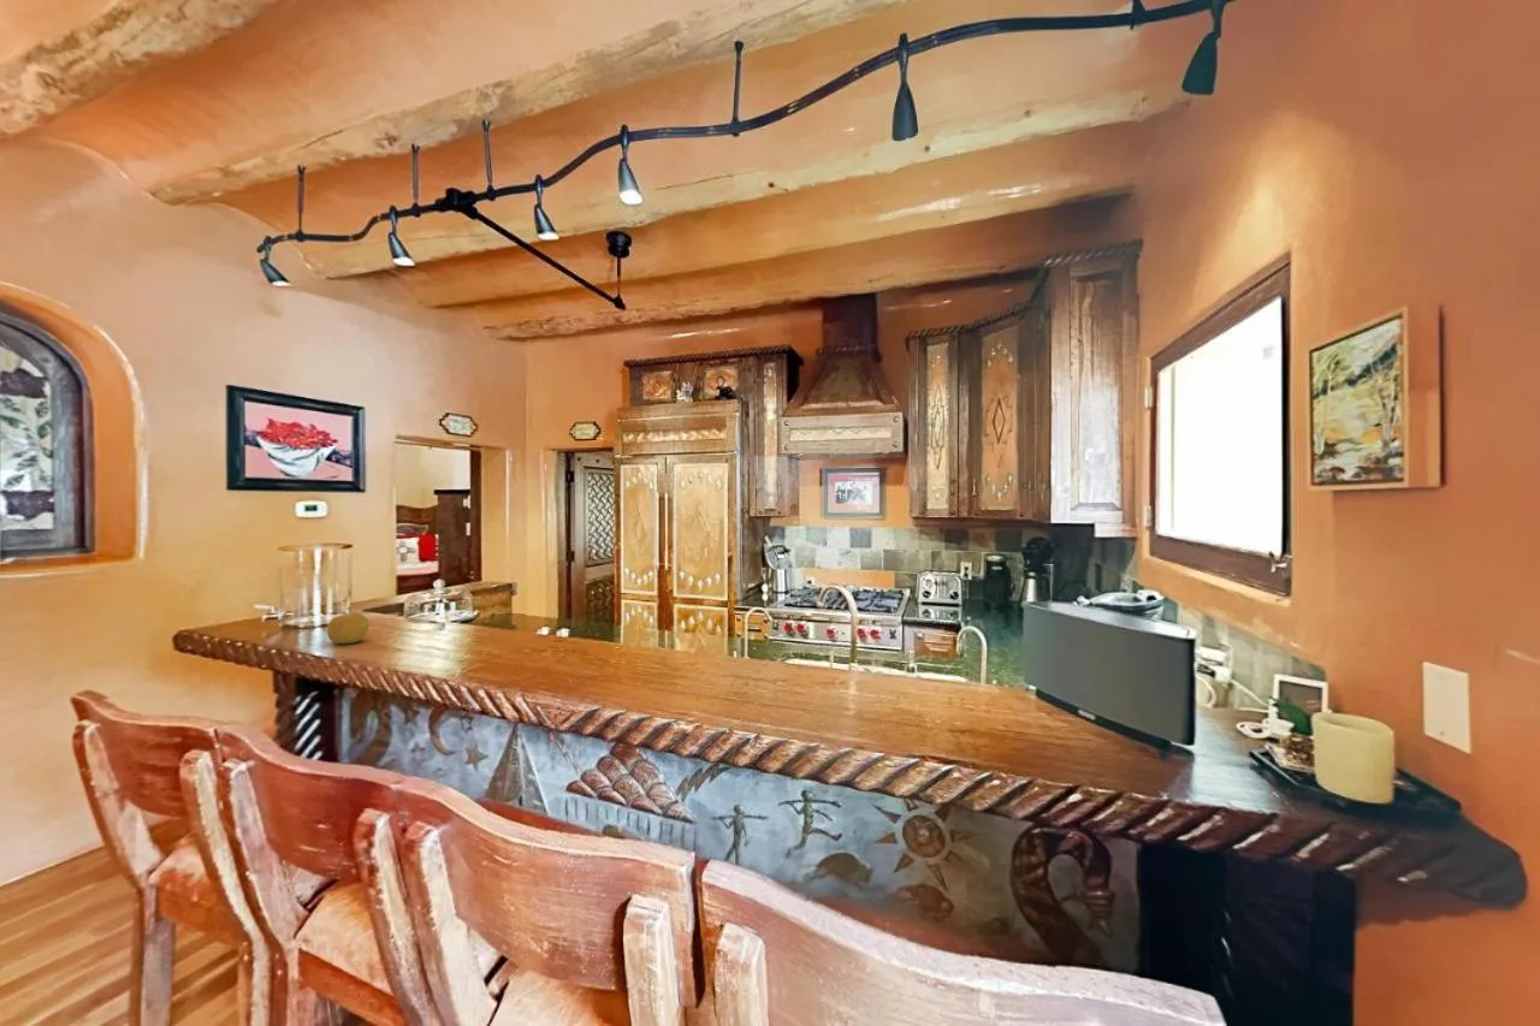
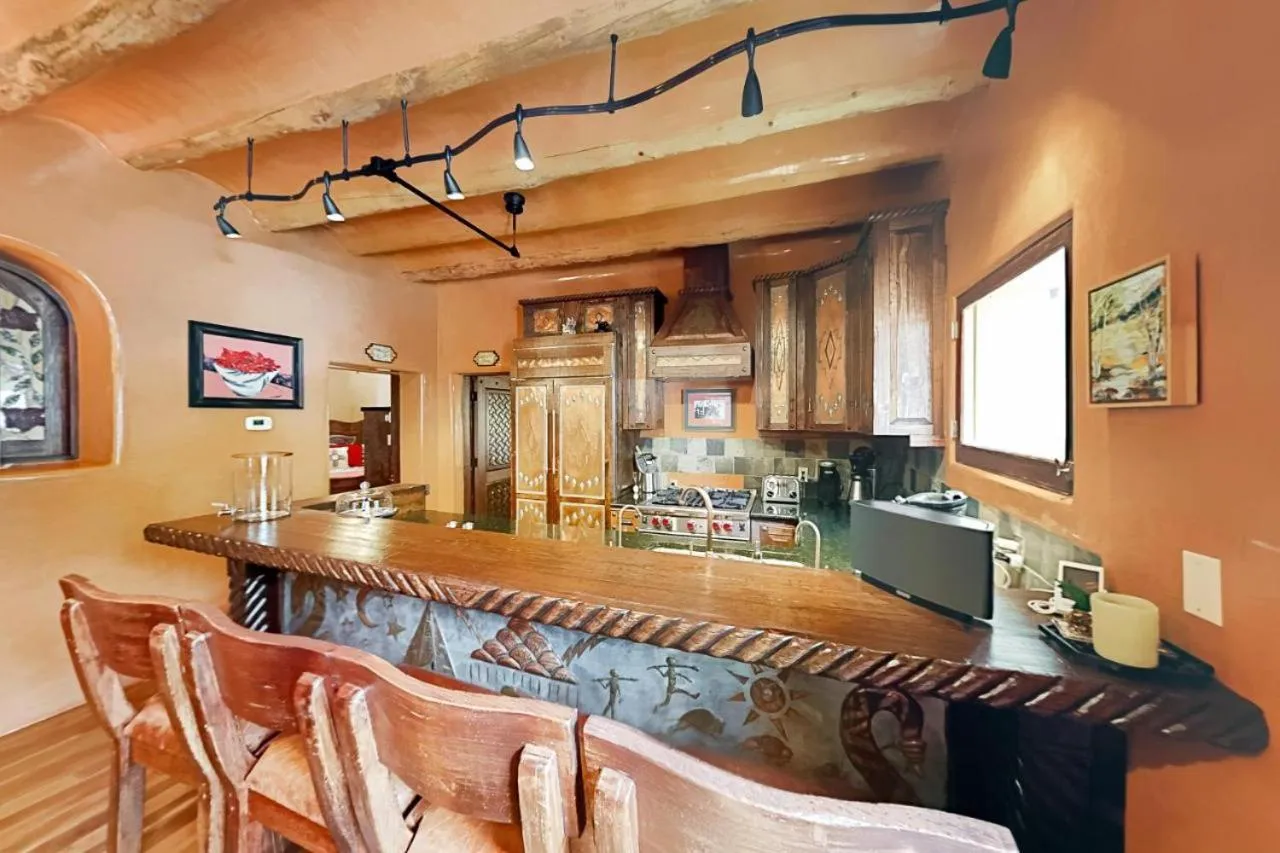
- fruit [326,612,371,645]
